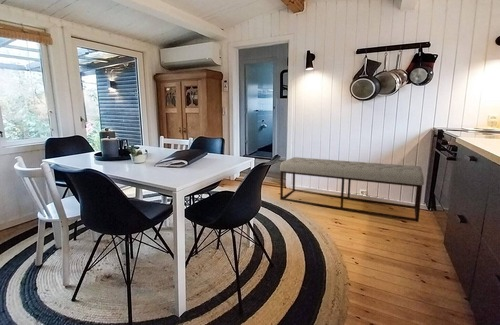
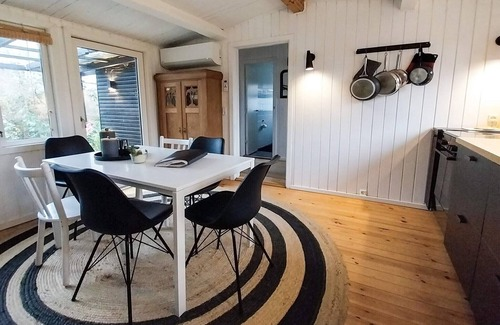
- bench [279,156,425,223]
